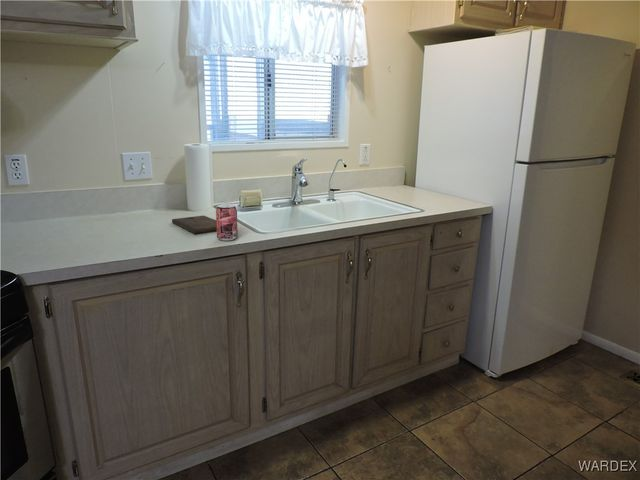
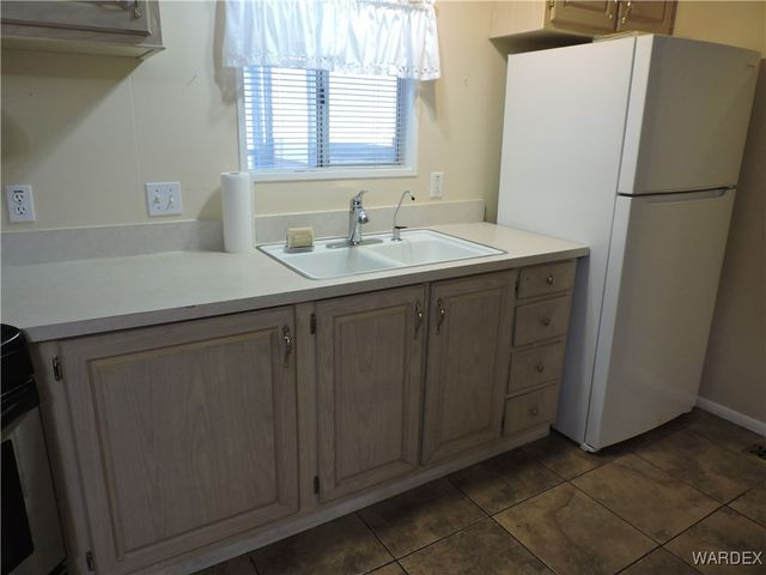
- beverage can [215,203,239,242]
- cutting board [171,215,217,234]
